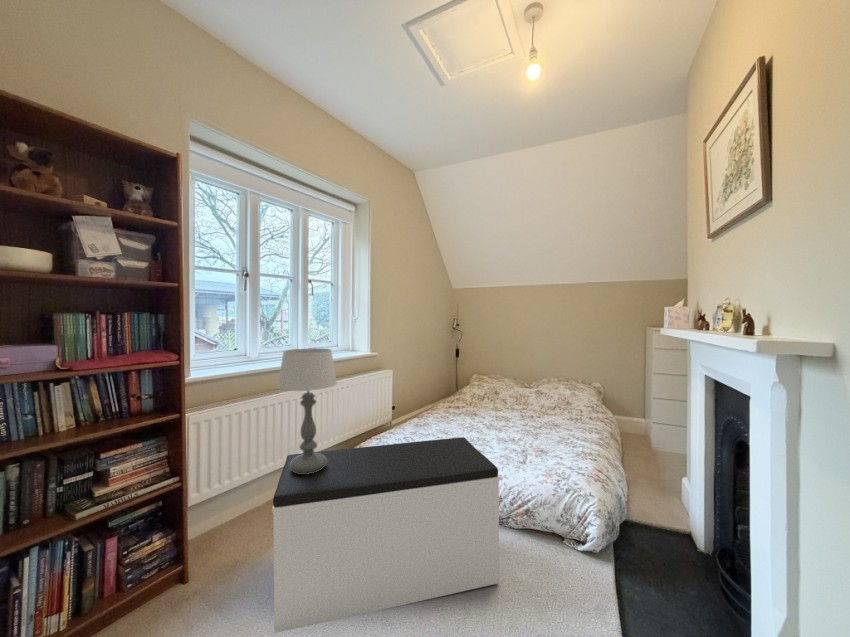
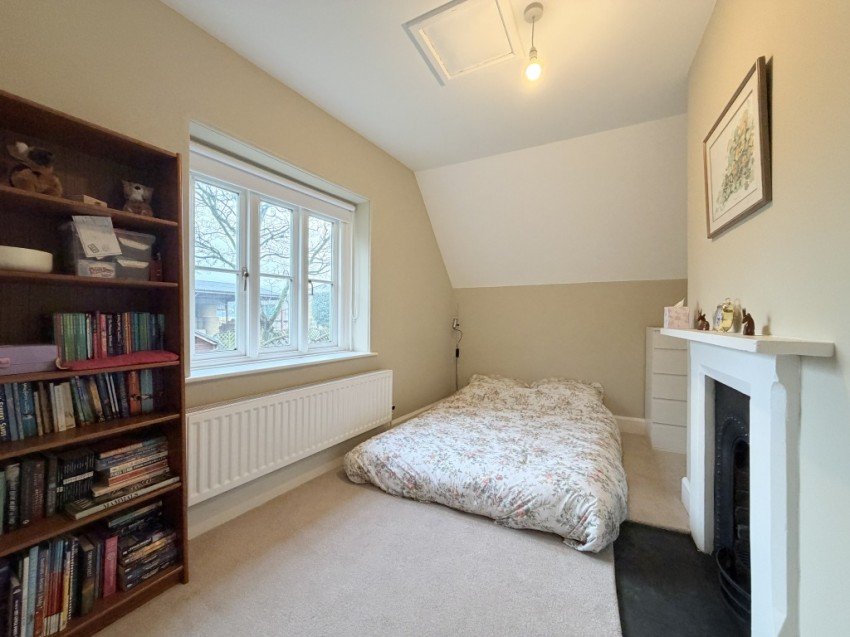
- table lamp [276,347,338,474]
- bench [272,436,500,634]
